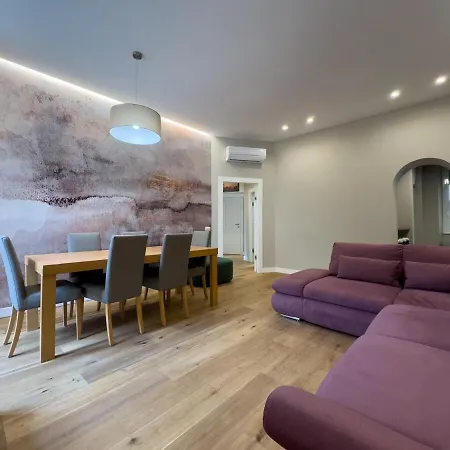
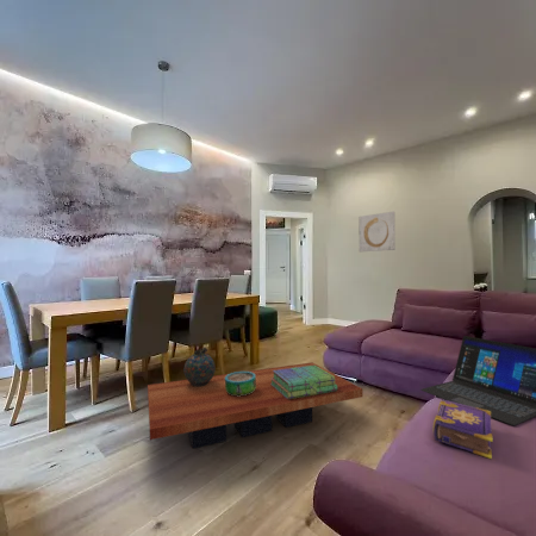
+ wall art [357,211,397,253]
+ stack of books [270,366,337,399]
+ coffee table [147,361,364,449]
+ snuff bottle [182,347,217,387]
+ decorative bowl [225,370,256,397]
+ laptop [419,335,536,426]
+ book [432,399,494,460]
